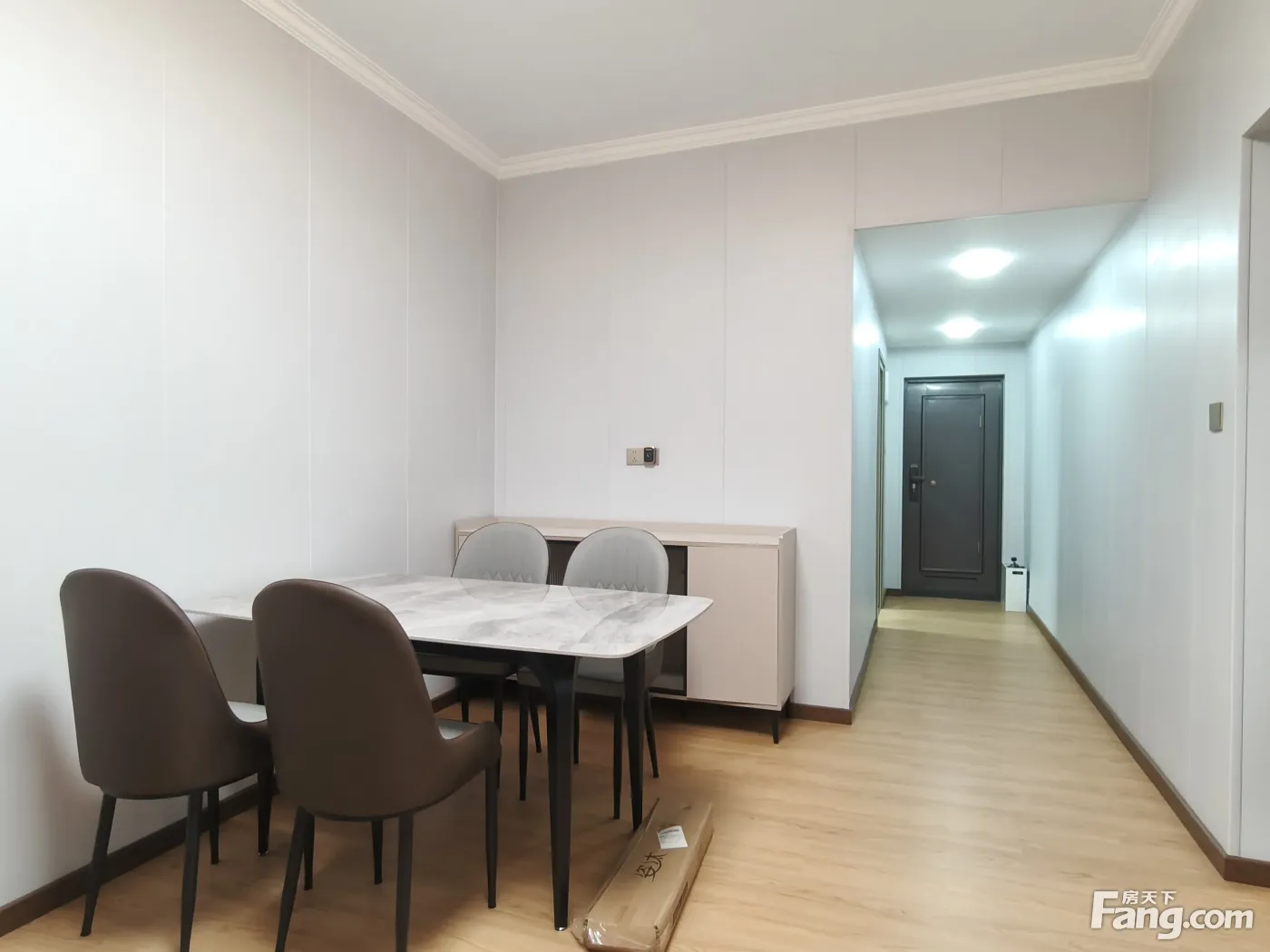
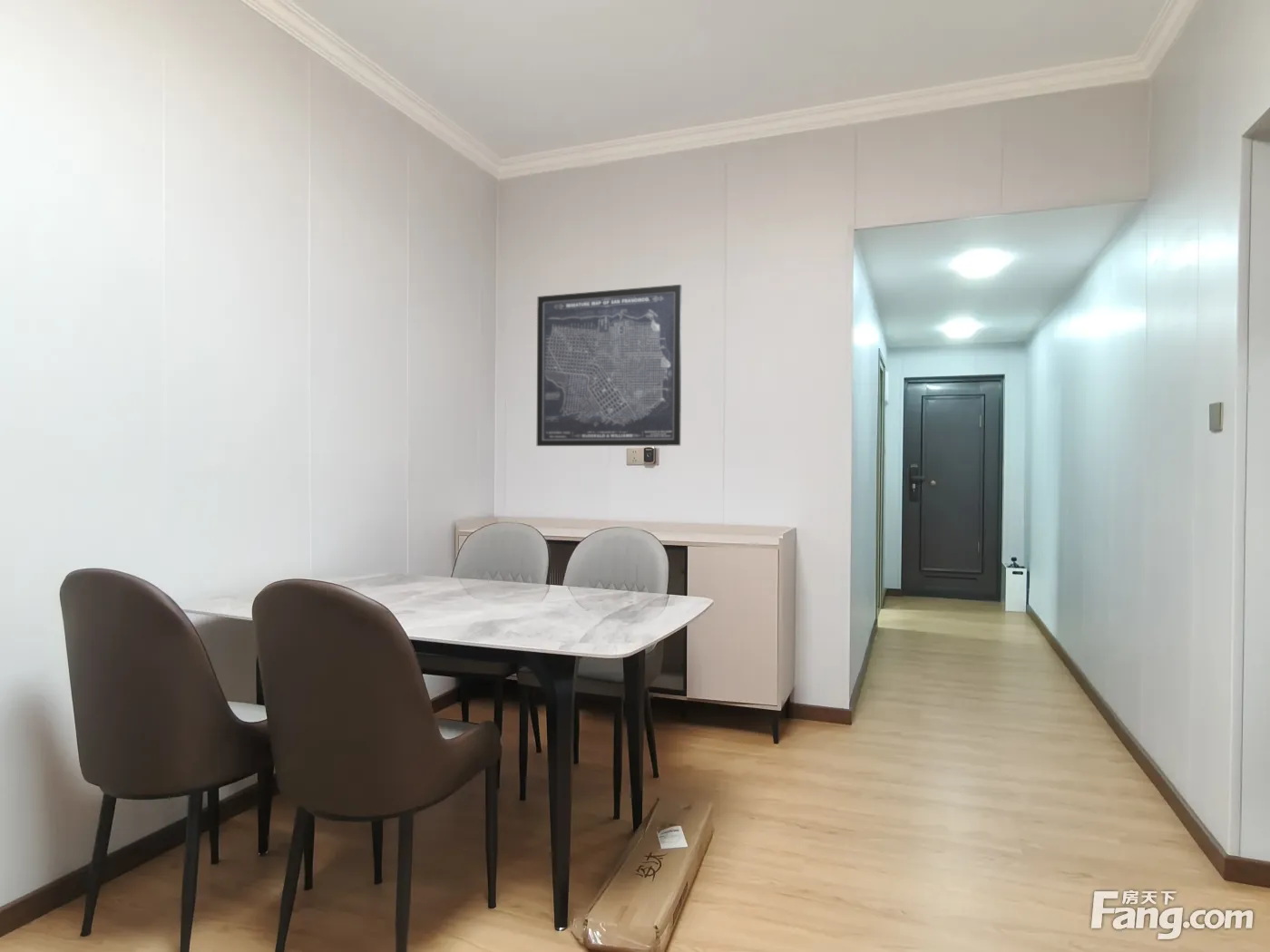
+ wall art [536,284,683,447]
